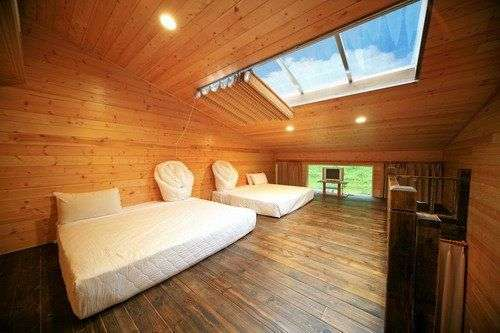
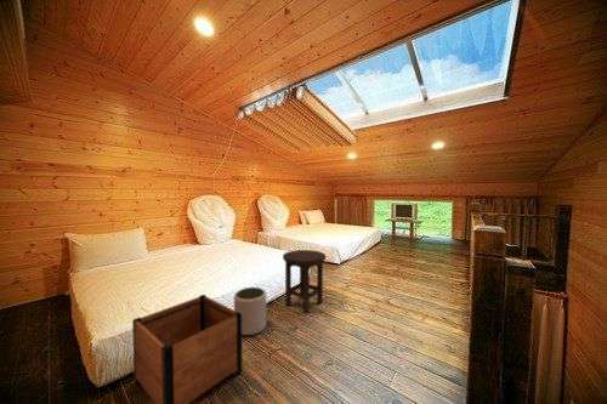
+ plant pot [233,286,268,336]
+ planter [131,294,243,404]
+ stool [282,249,327,314]
